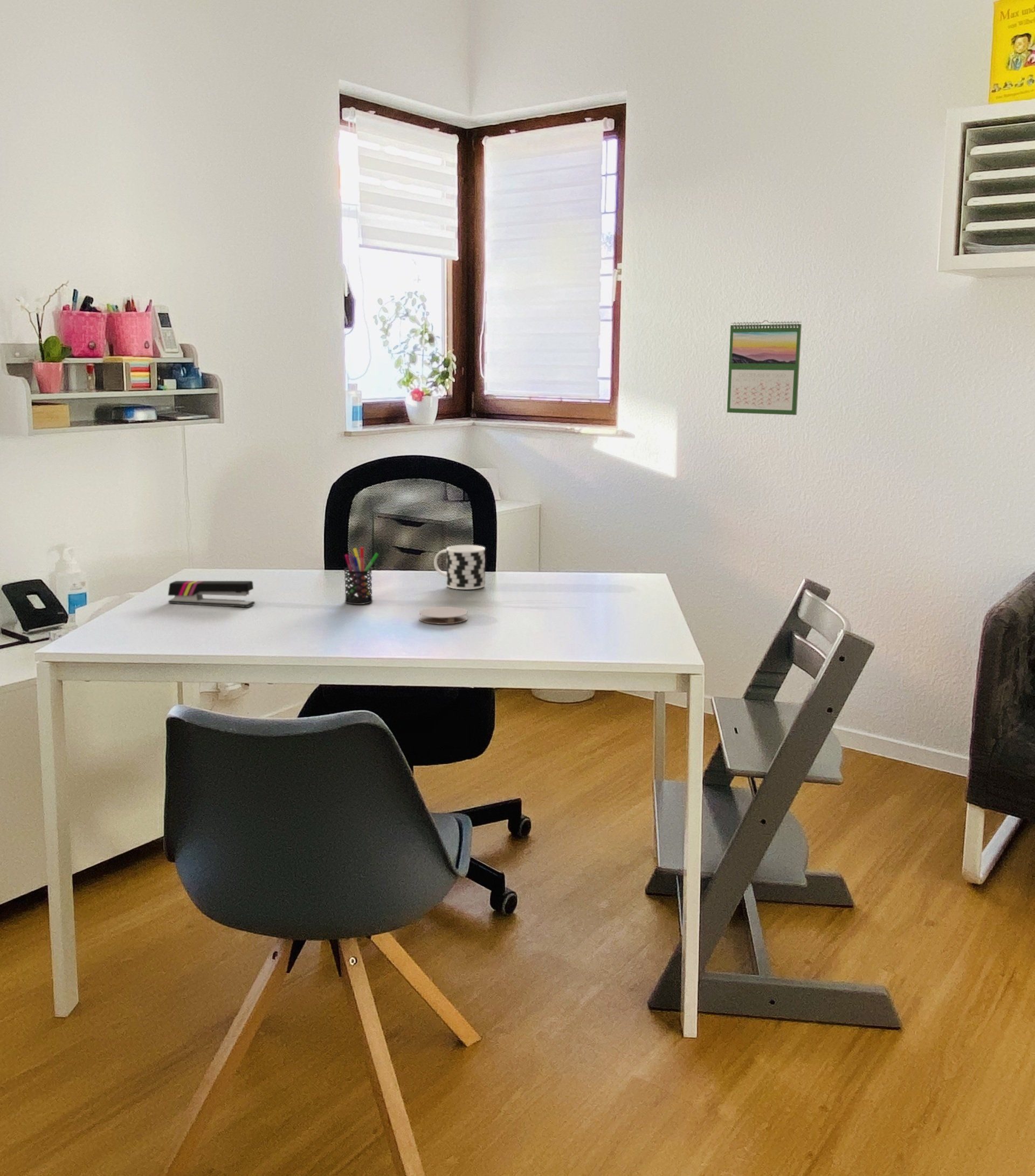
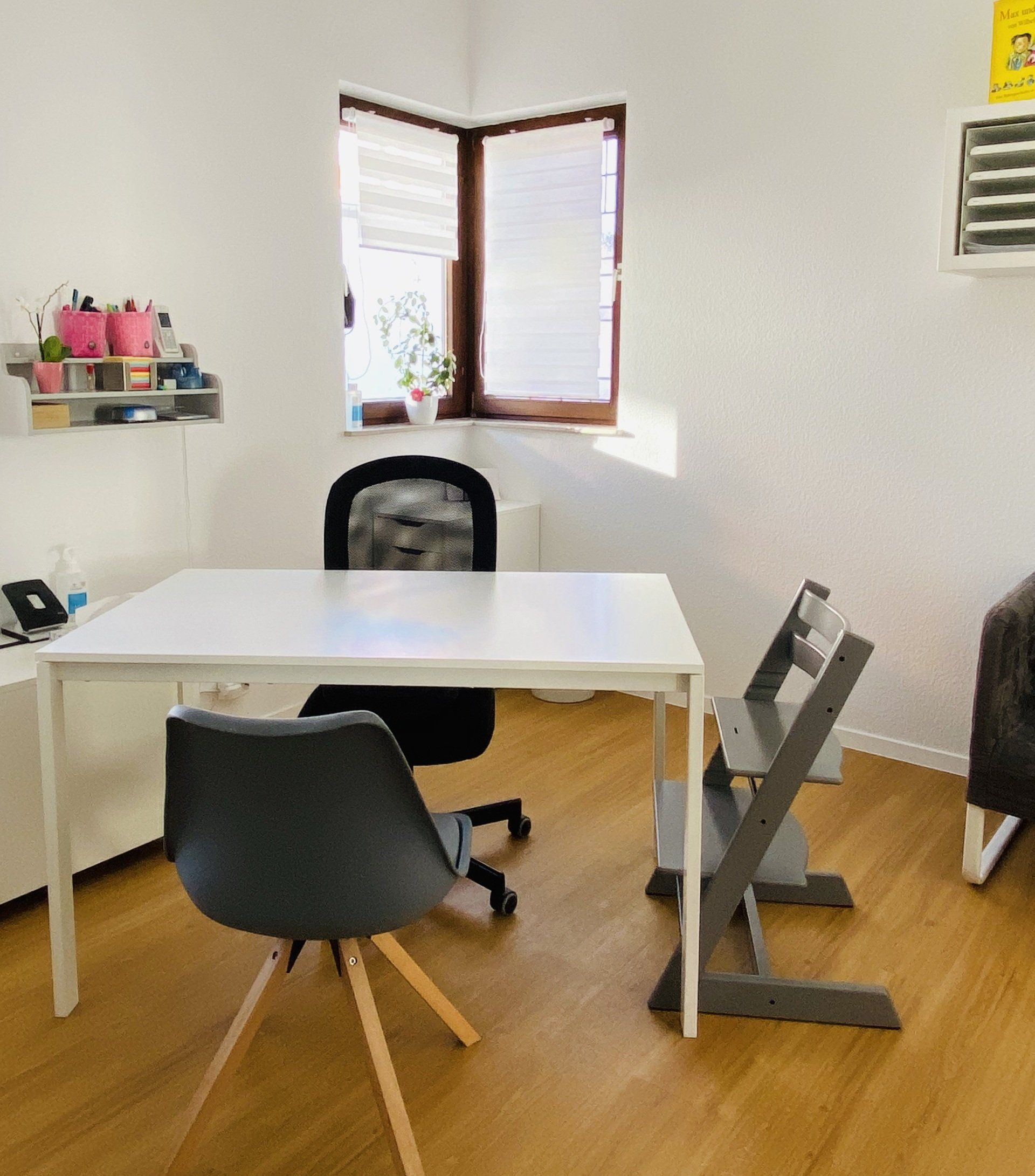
- coaster [418,606,468,625]
- cup [433,545,486,590]
- pen holder [343,546,379,605]
- calendar [727,320,802,416]
- stapler [168,580,256,608]
